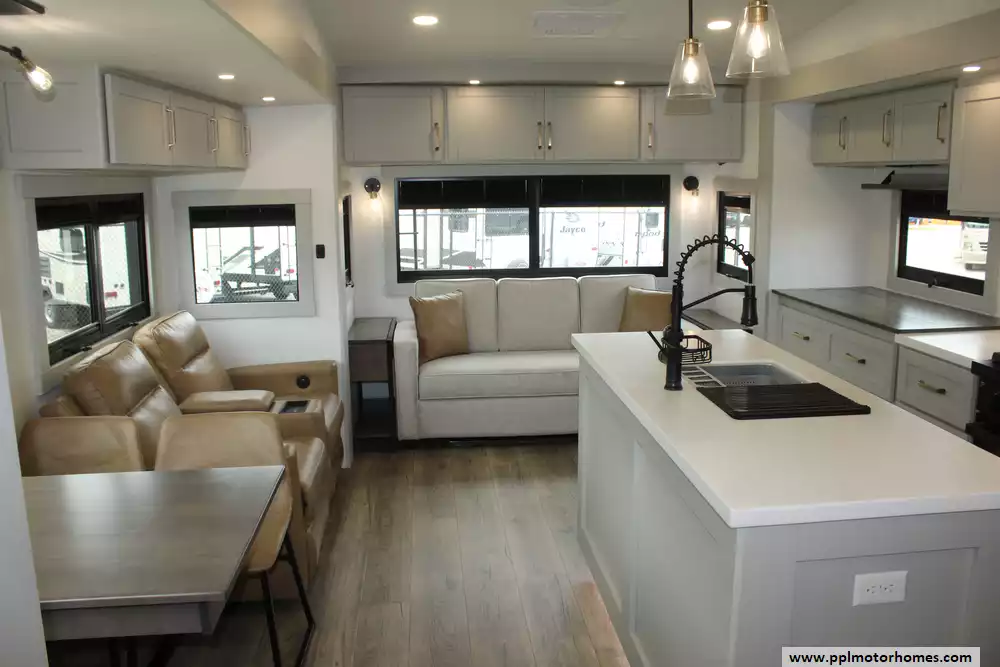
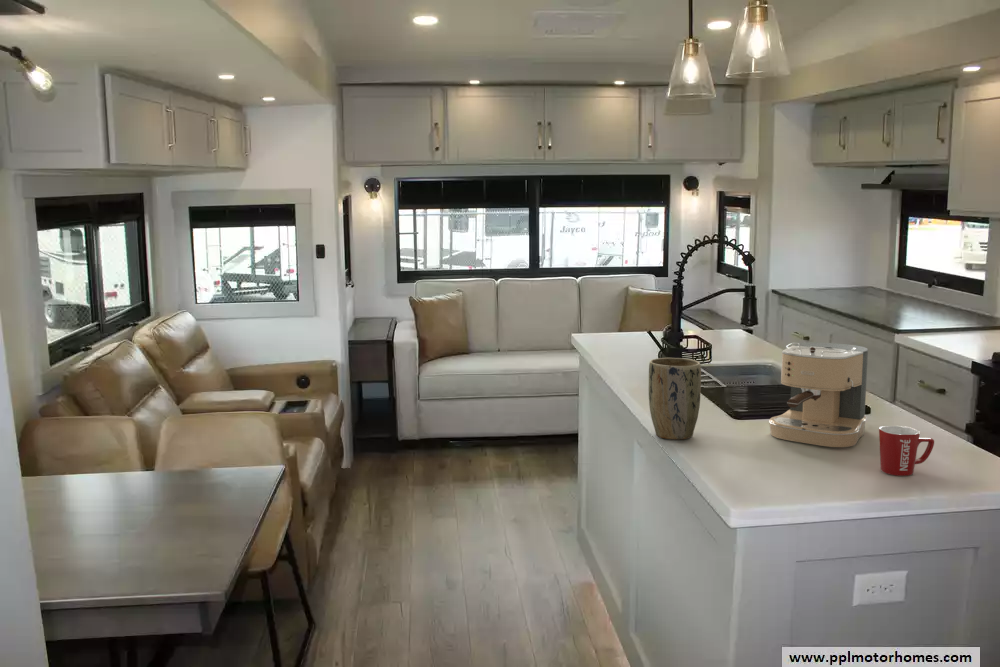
+ mug [878,425,935,477]
+ coffee maker [768,342,869,448]
+ plant pot [648,357,702,440]
